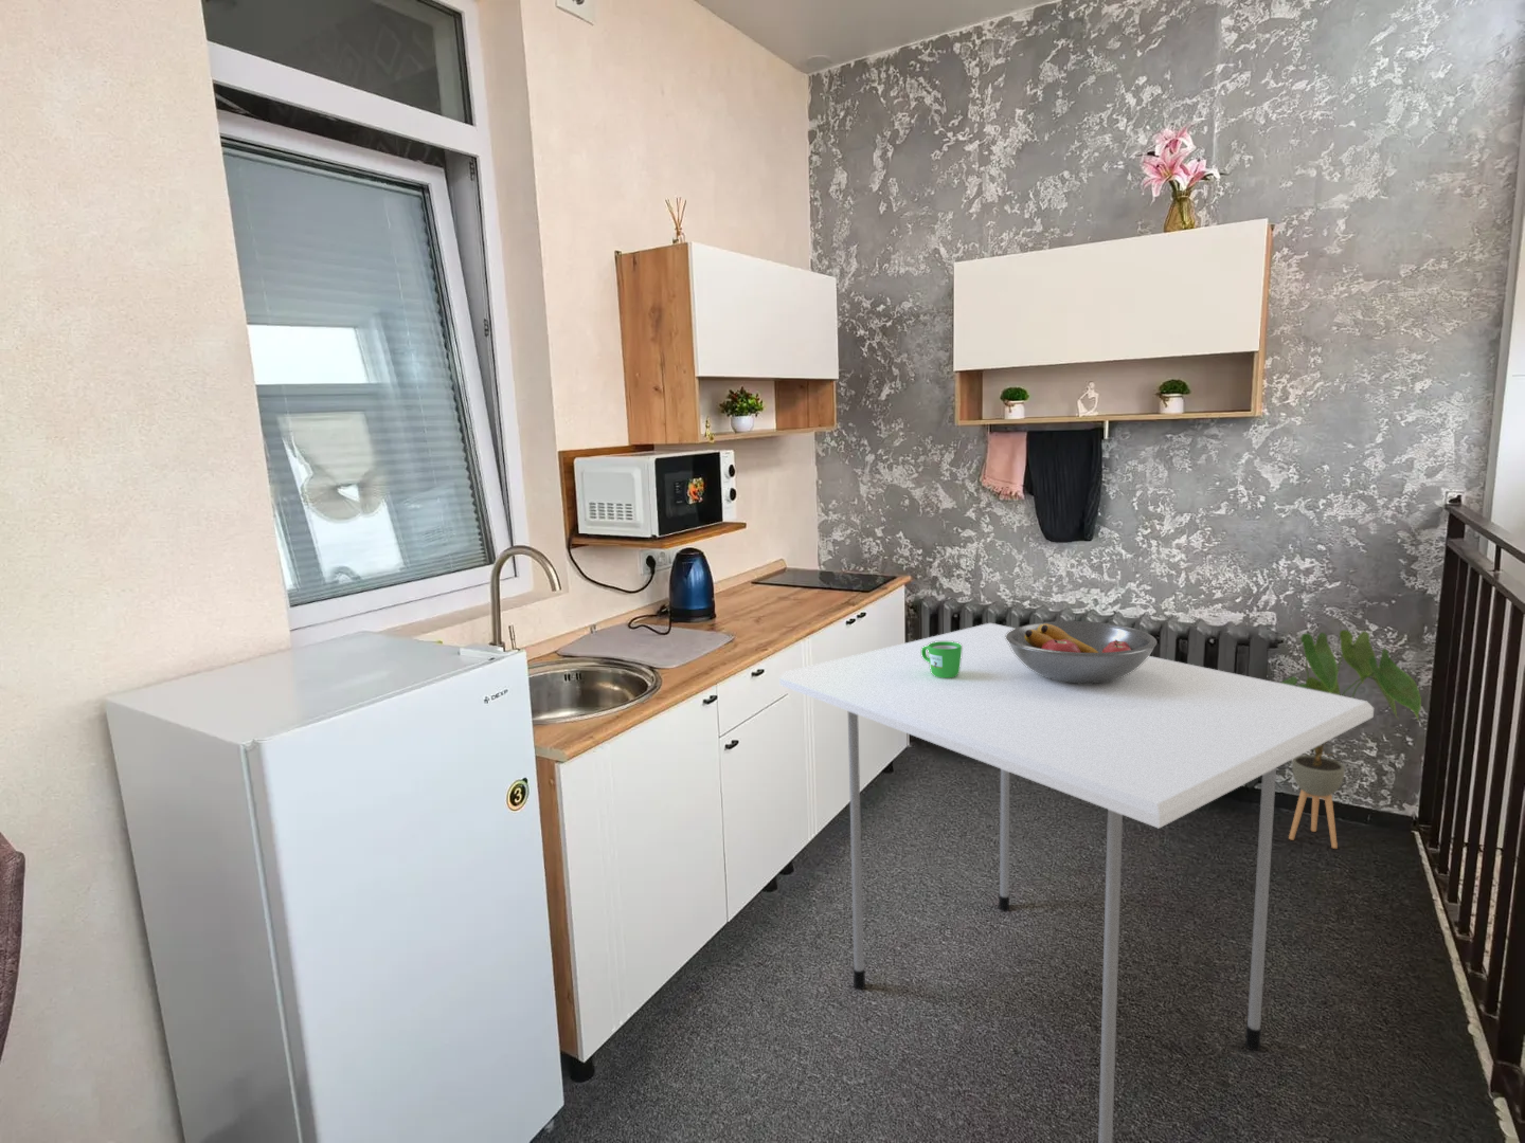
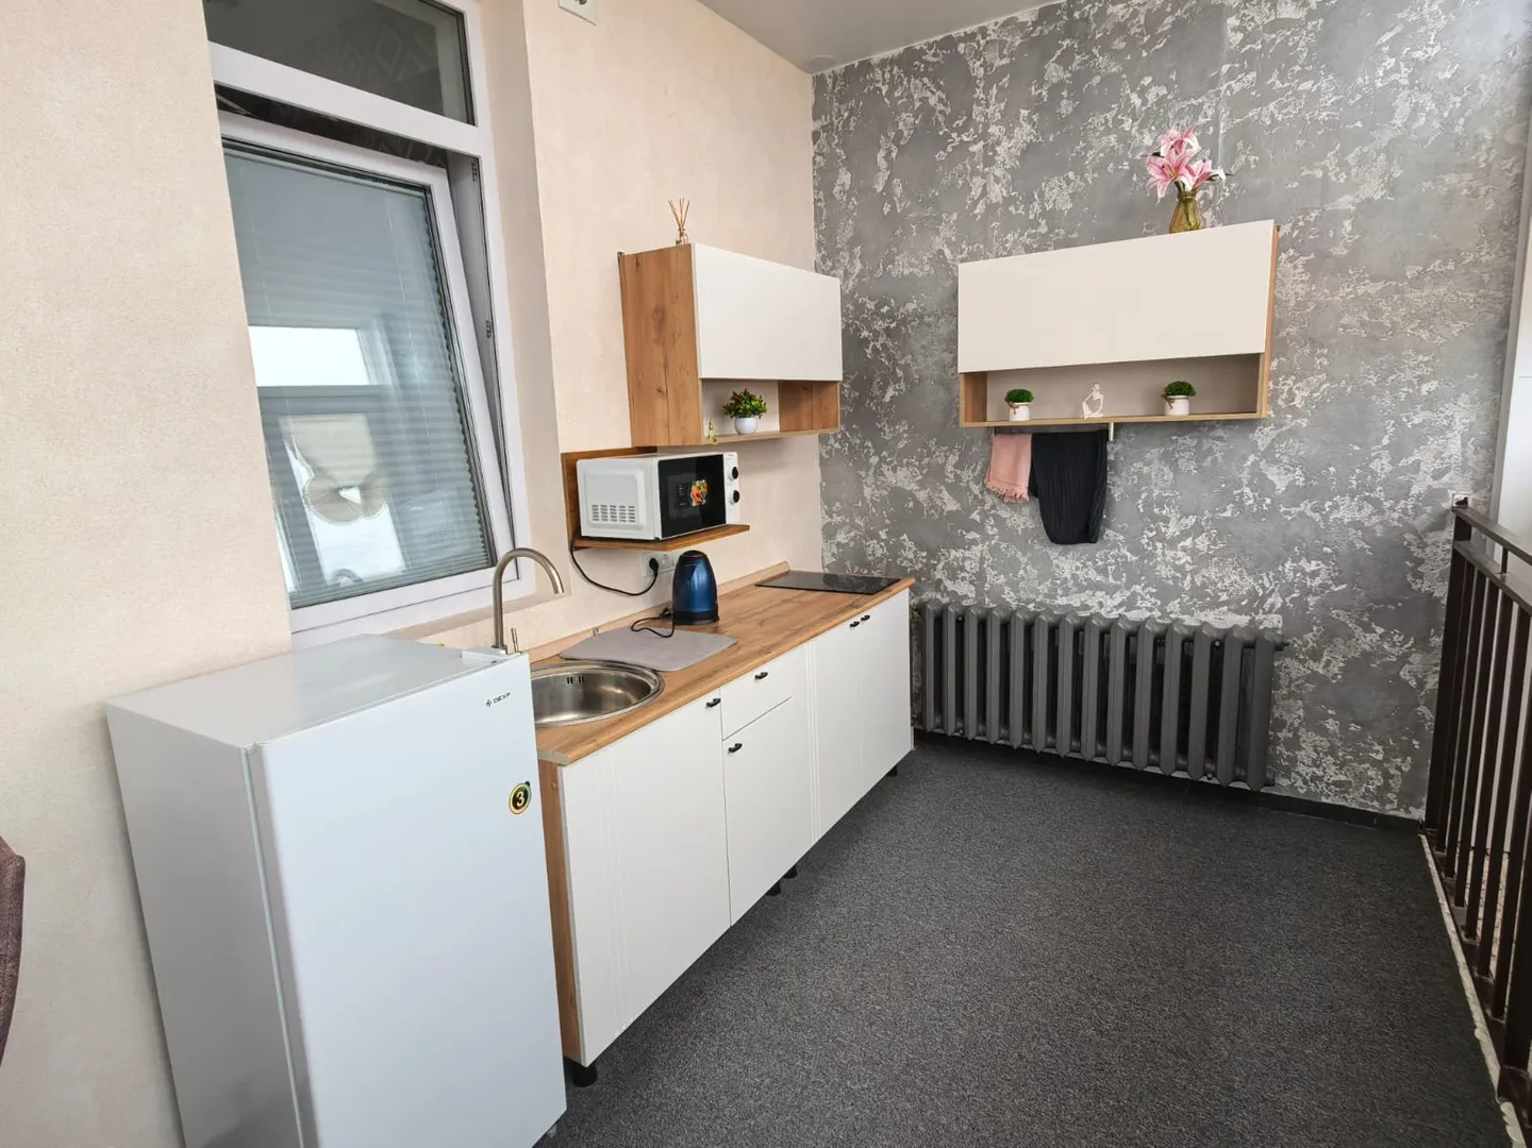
- mug [921,641,962,678]
- dining table [778,622,1375,1143]
- fruit bowl [1005,621,1158,683]
- house plant [1279,629,1422,850]
